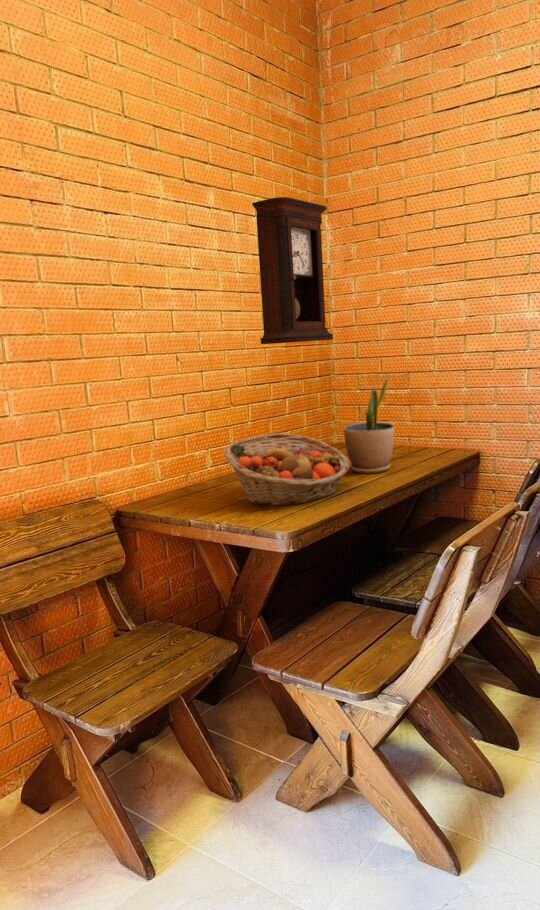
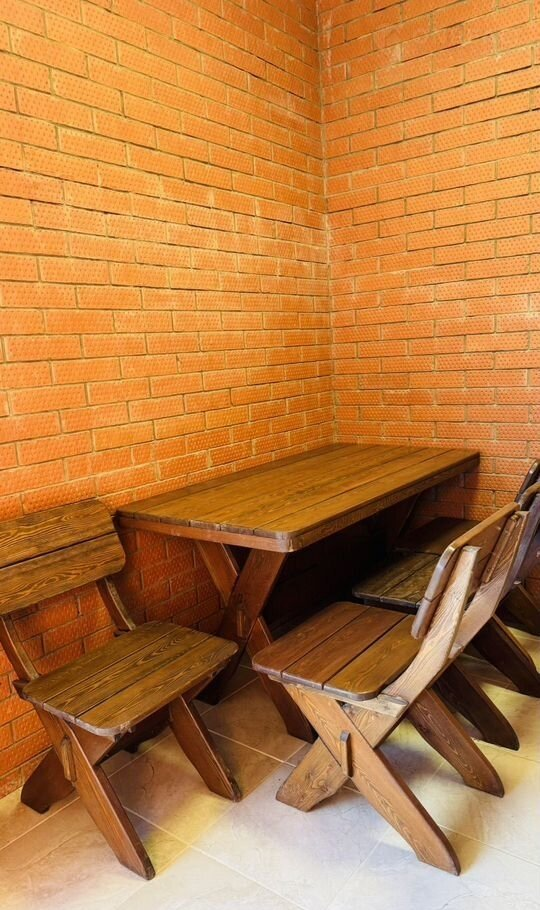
- pendulum clock [251,196,335,345]
- potted plant [343,376,395,474]
- fruit basket [223,432,350,507]
